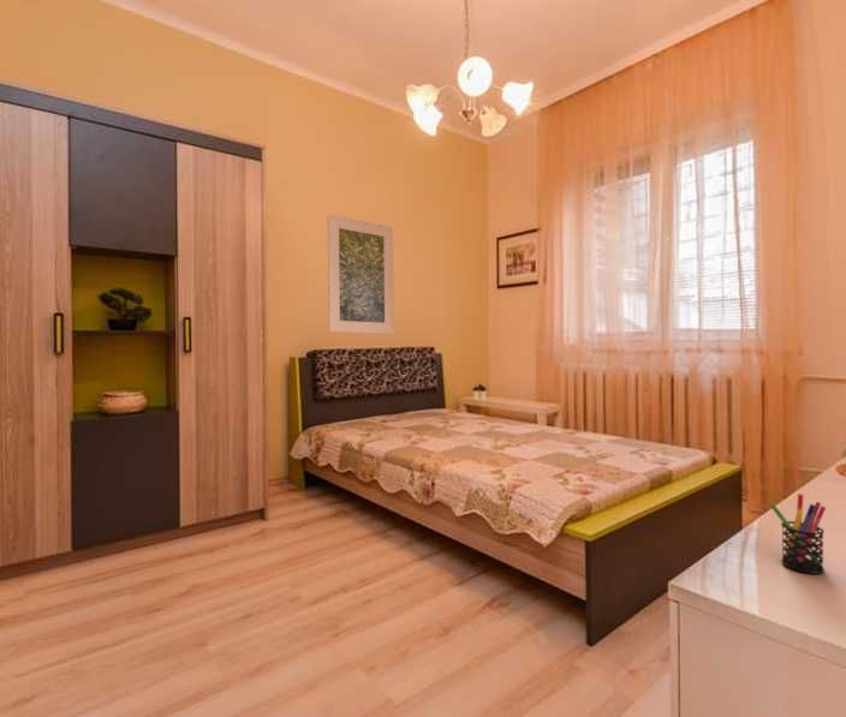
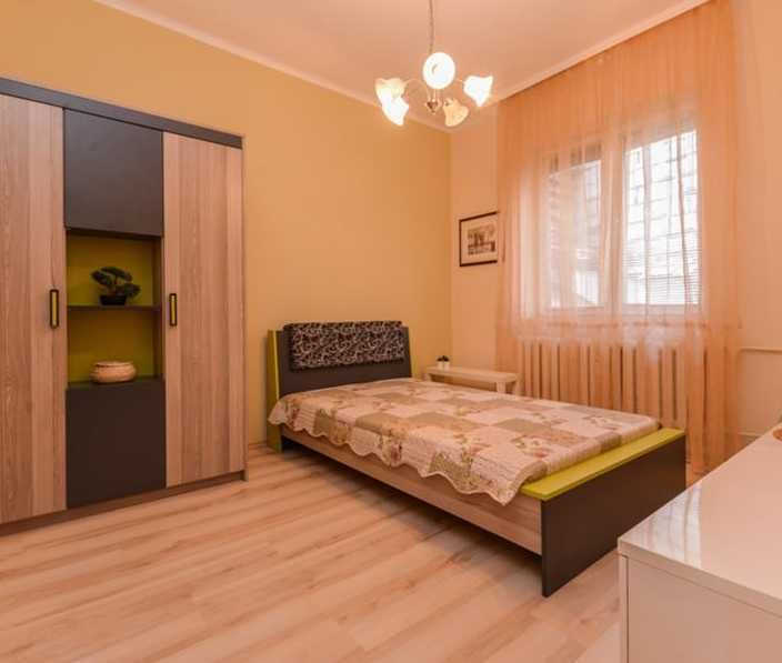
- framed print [327,214,395,335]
- pen holder [769,492,827,575]
